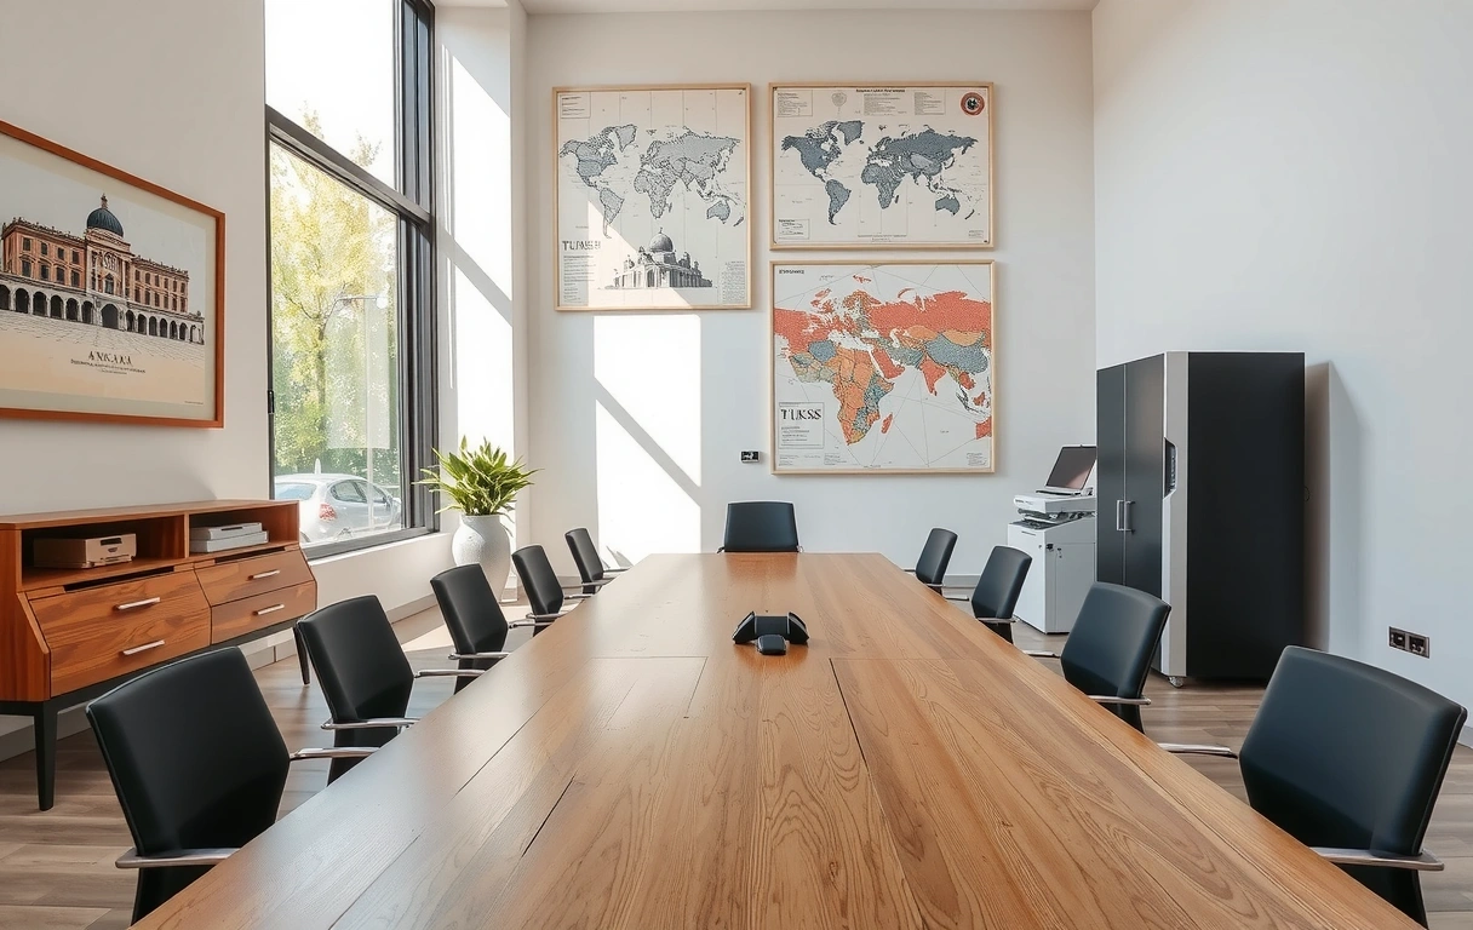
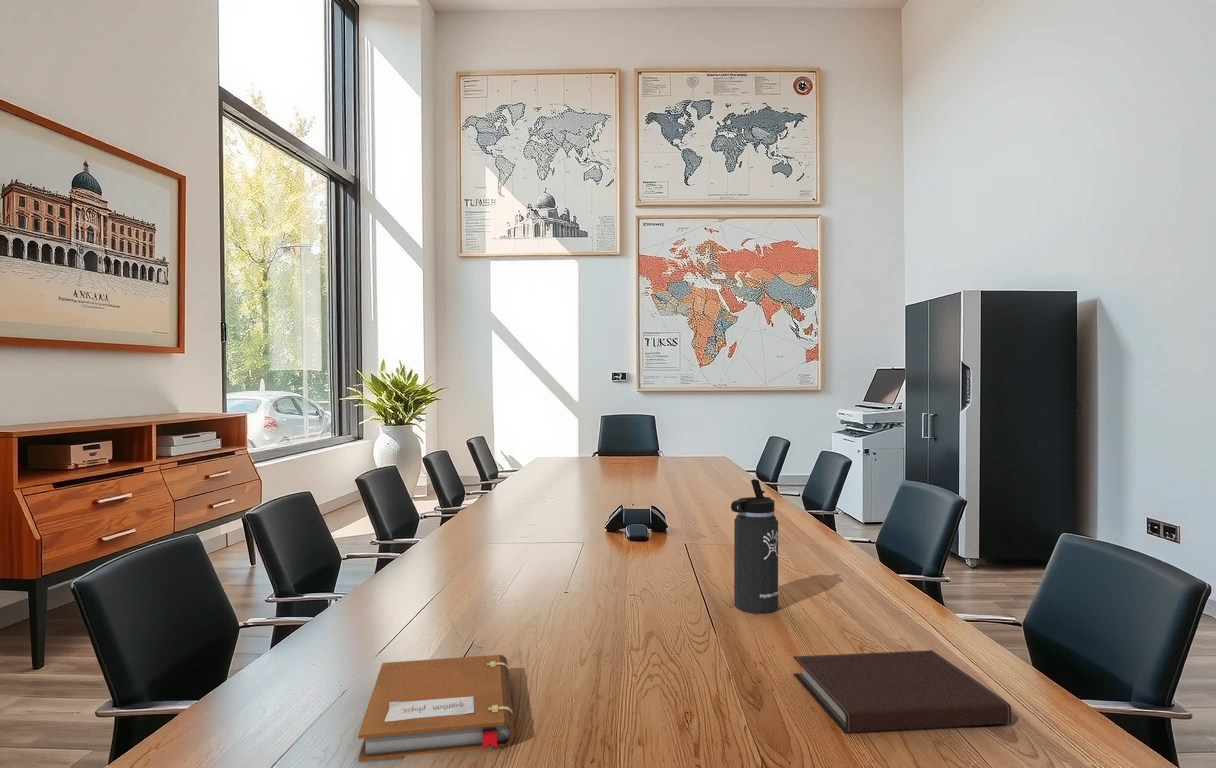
+ thermos bottle [730,478,780,614]
+ notebook [792,649,1012,734]
+ notebook [357,654,515,763]
